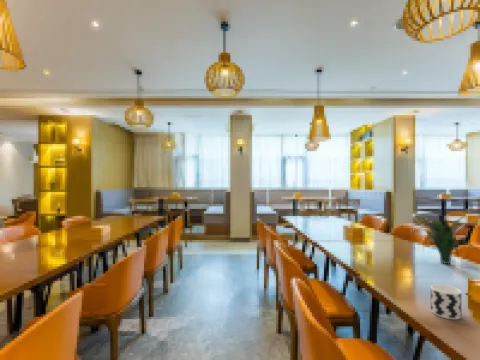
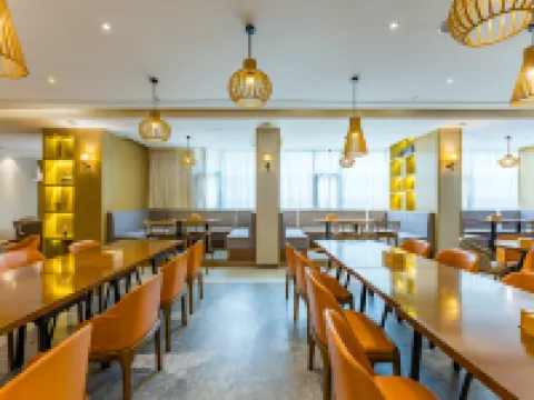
- cup [430,283,462,320]
- plant [408,212,480,266]
